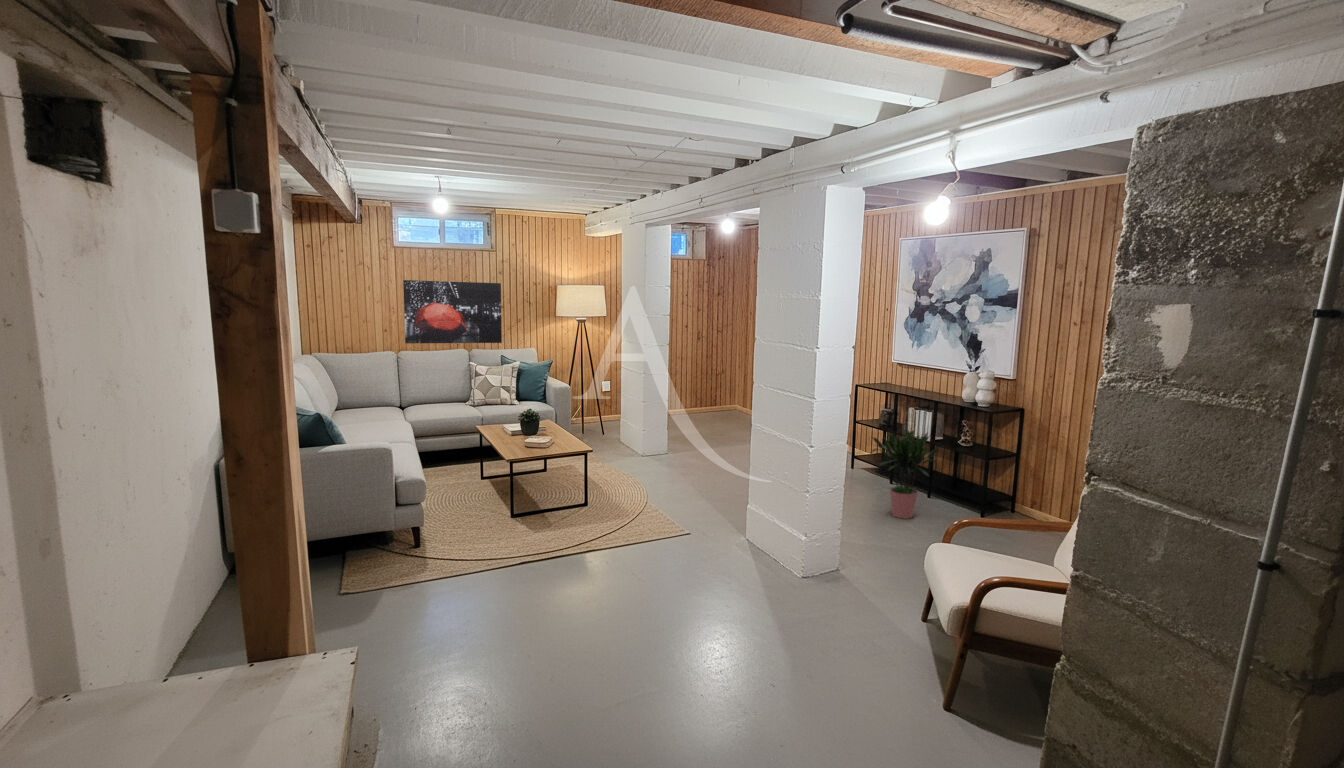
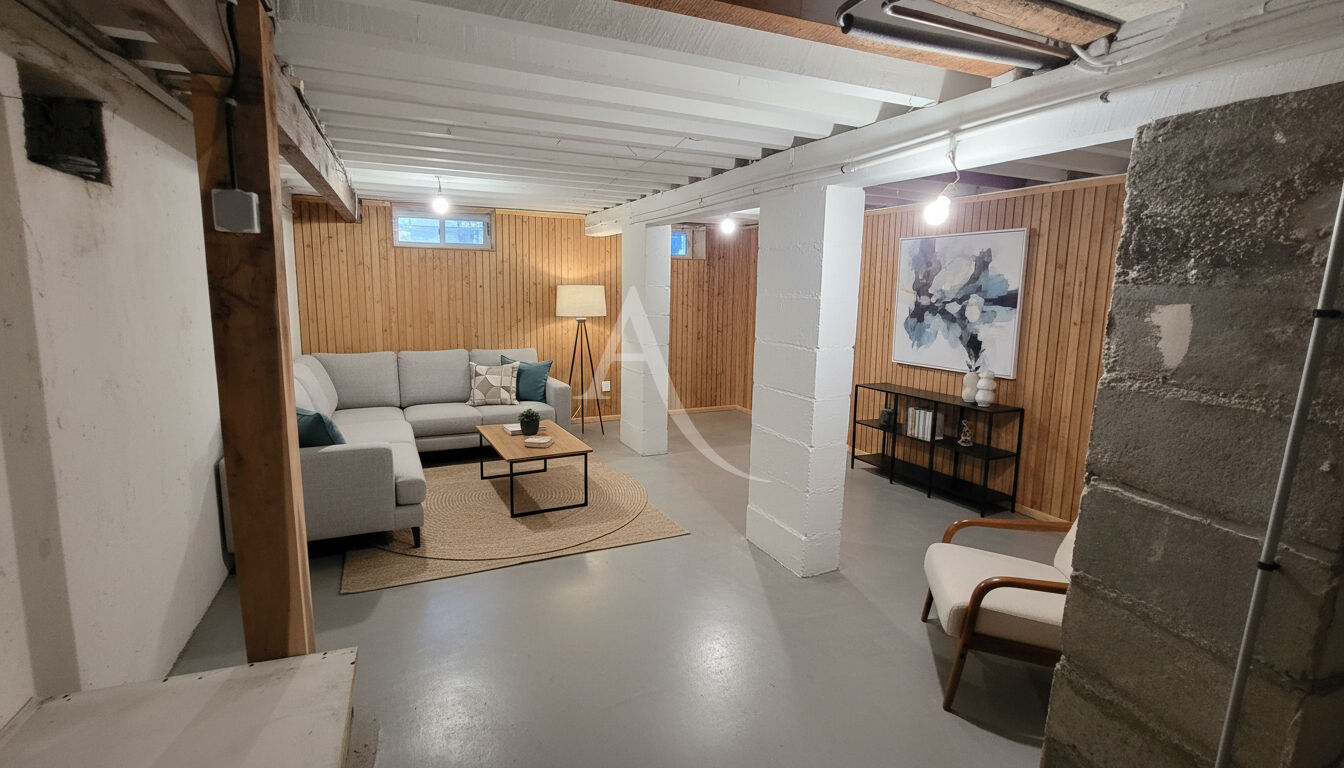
- potted plant [870,428,940,520]
- wall art [402,279,503,344]
